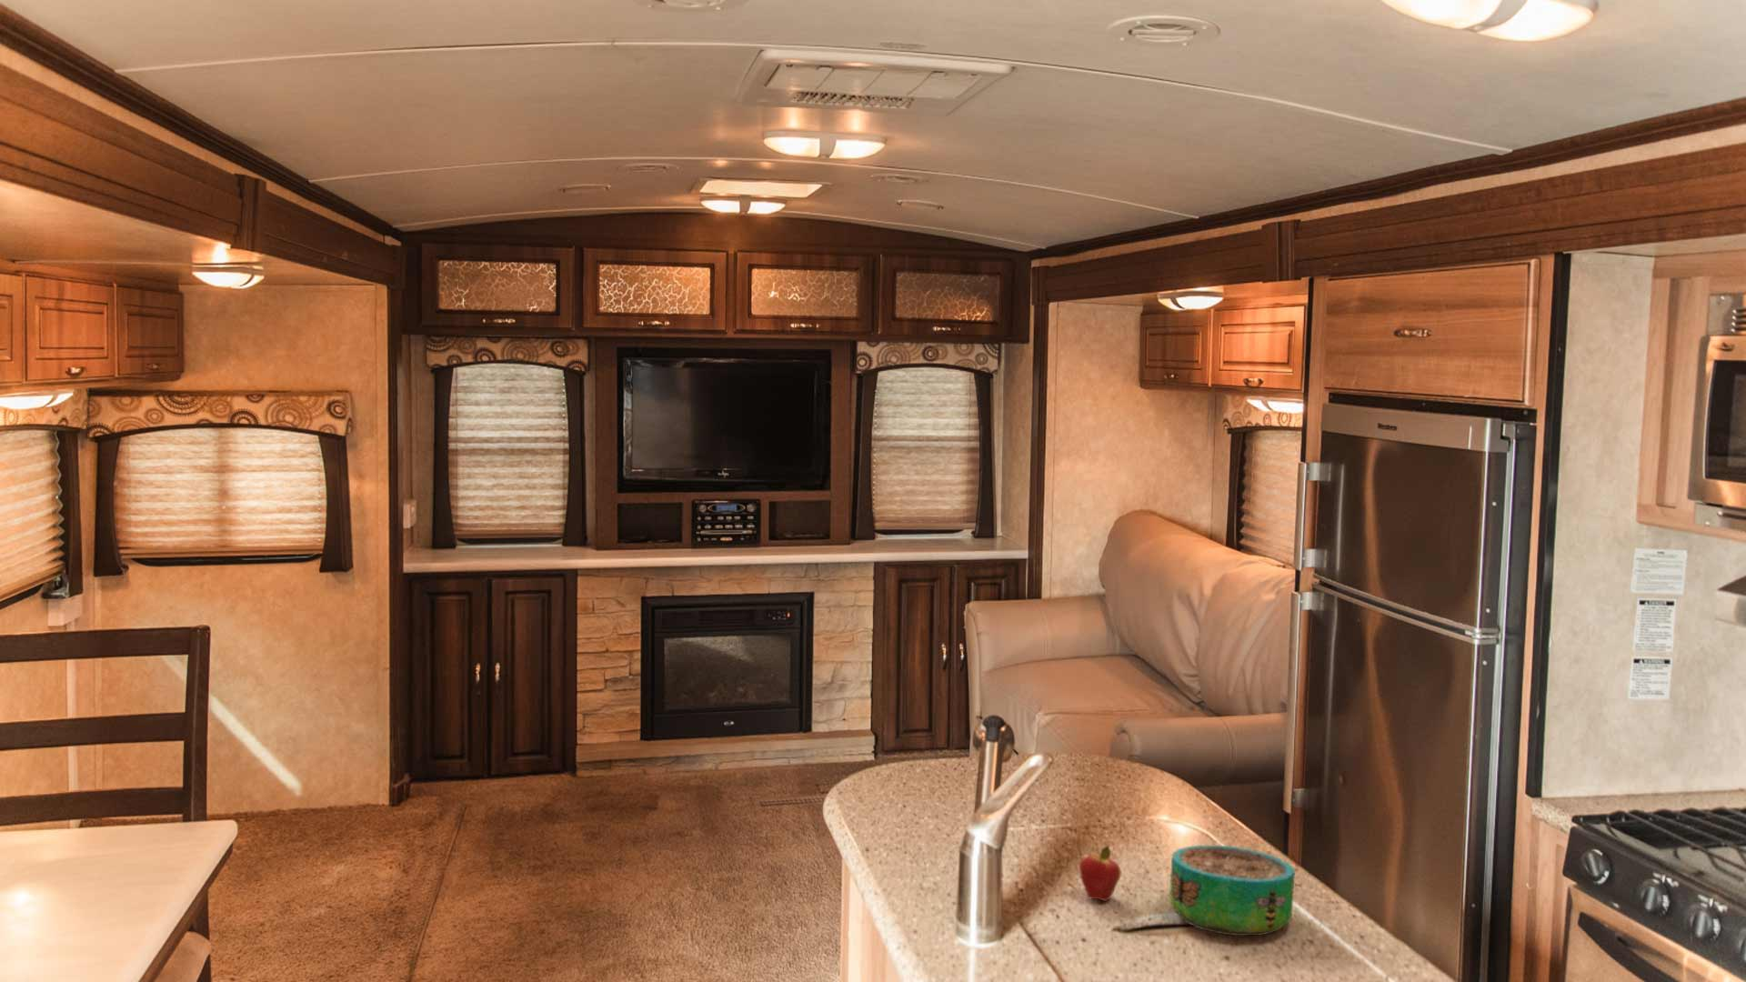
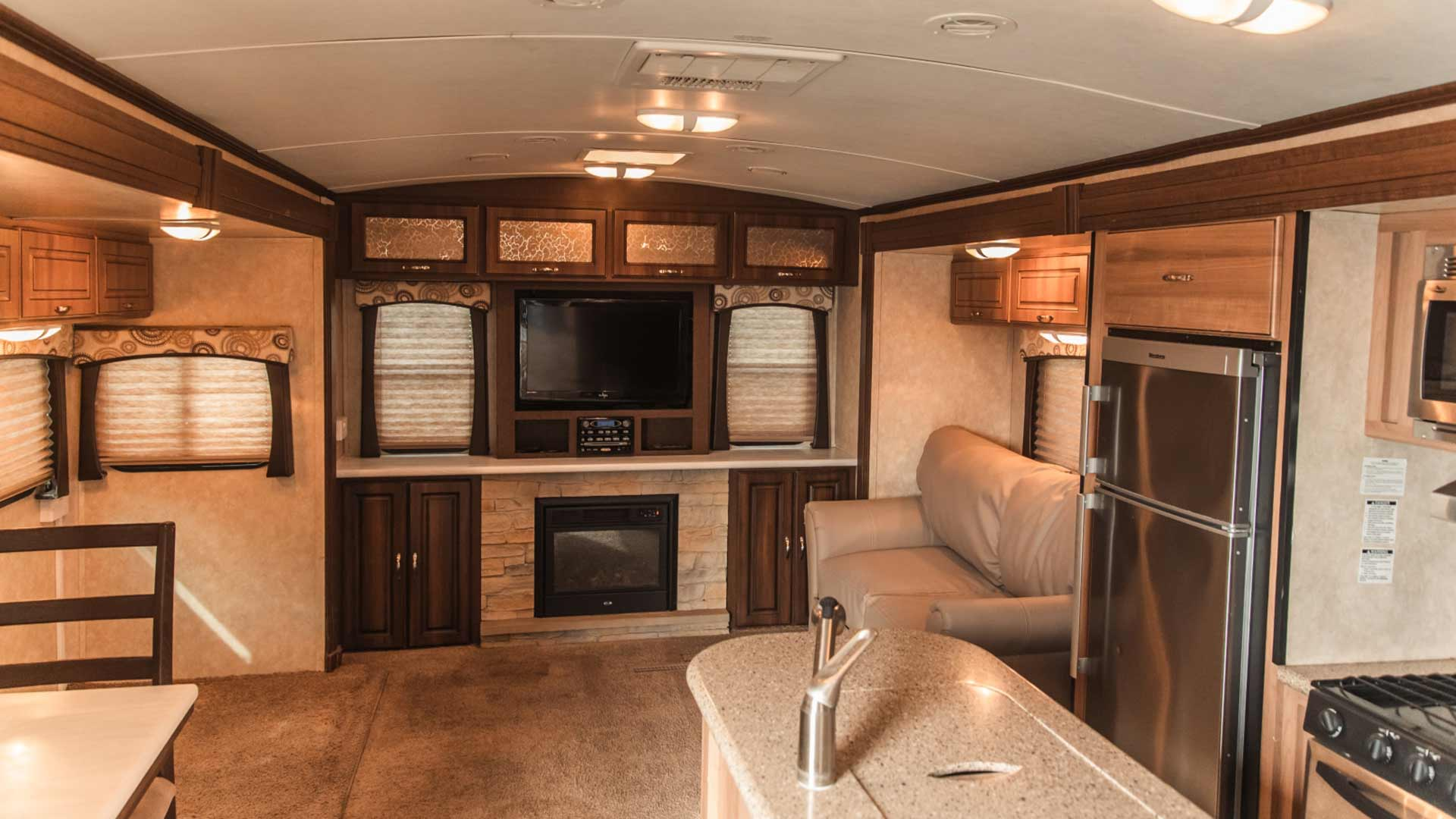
- decorative bowl [1168,844,1296,936]
- fruit [1078,844,1122,902]
